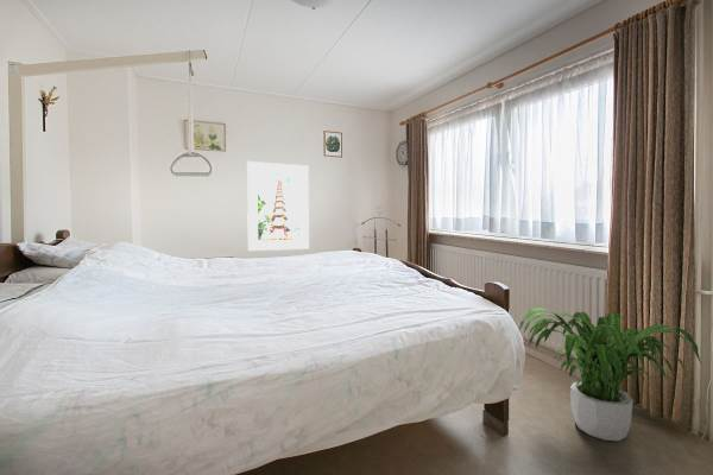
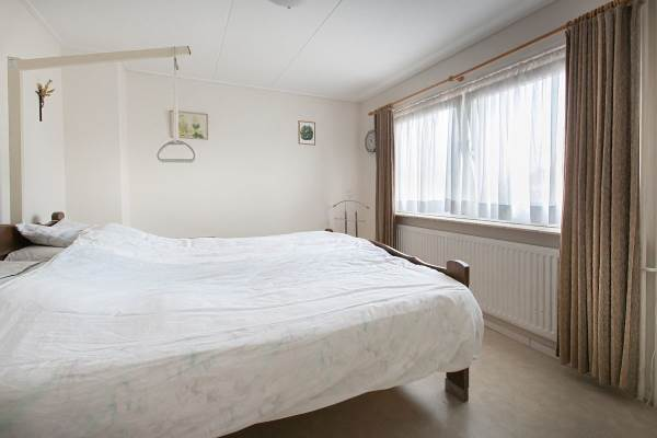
- potted plant [518,306,702,442]
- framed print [246,160,310,252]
